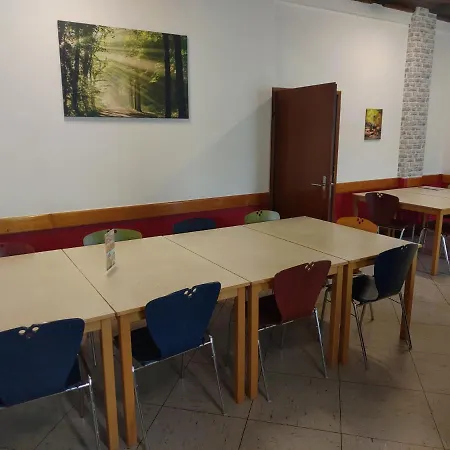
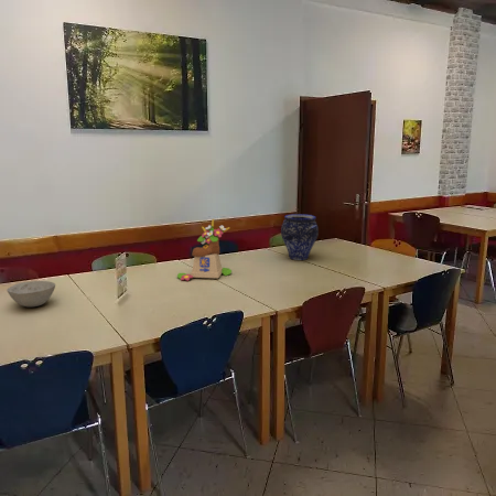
+ flower pot [176,218,233,282]
+ vase [280,213,320,261]
+ bowl [6,280,56,308]
